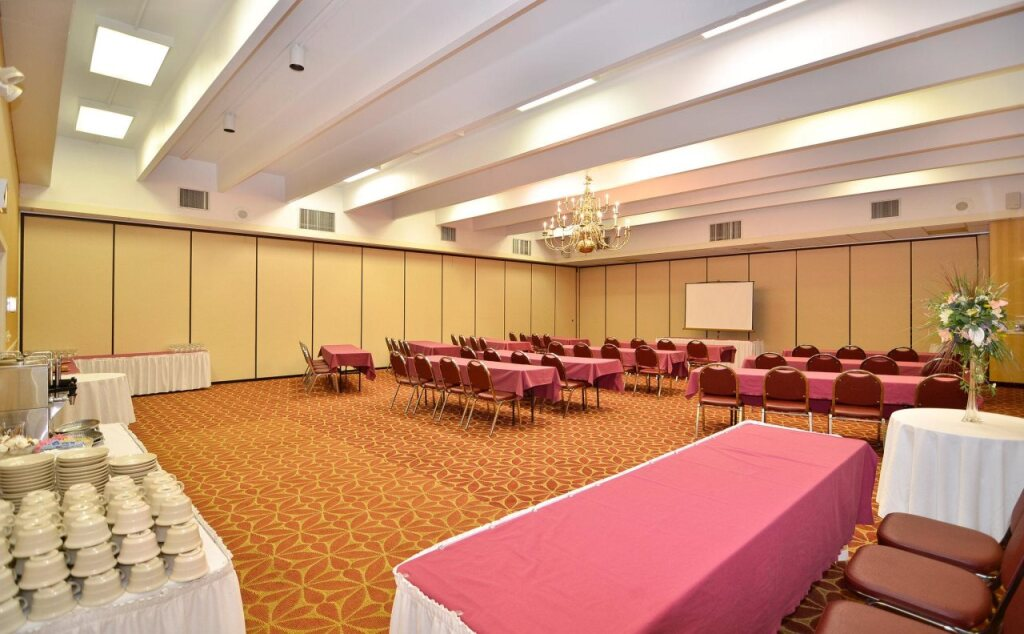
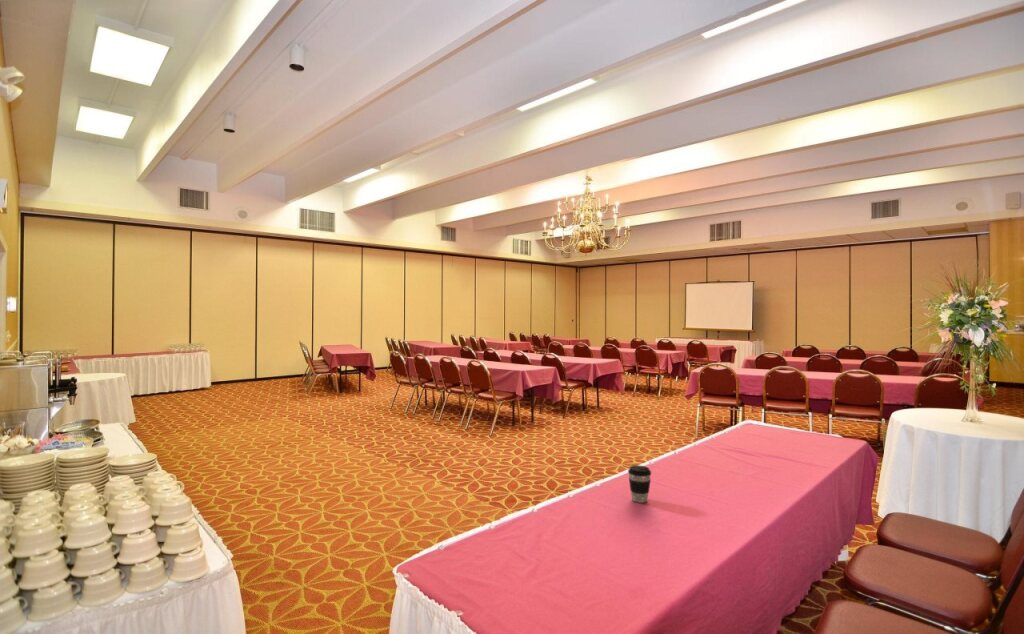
+ coffee cup [627,464,652,504]
